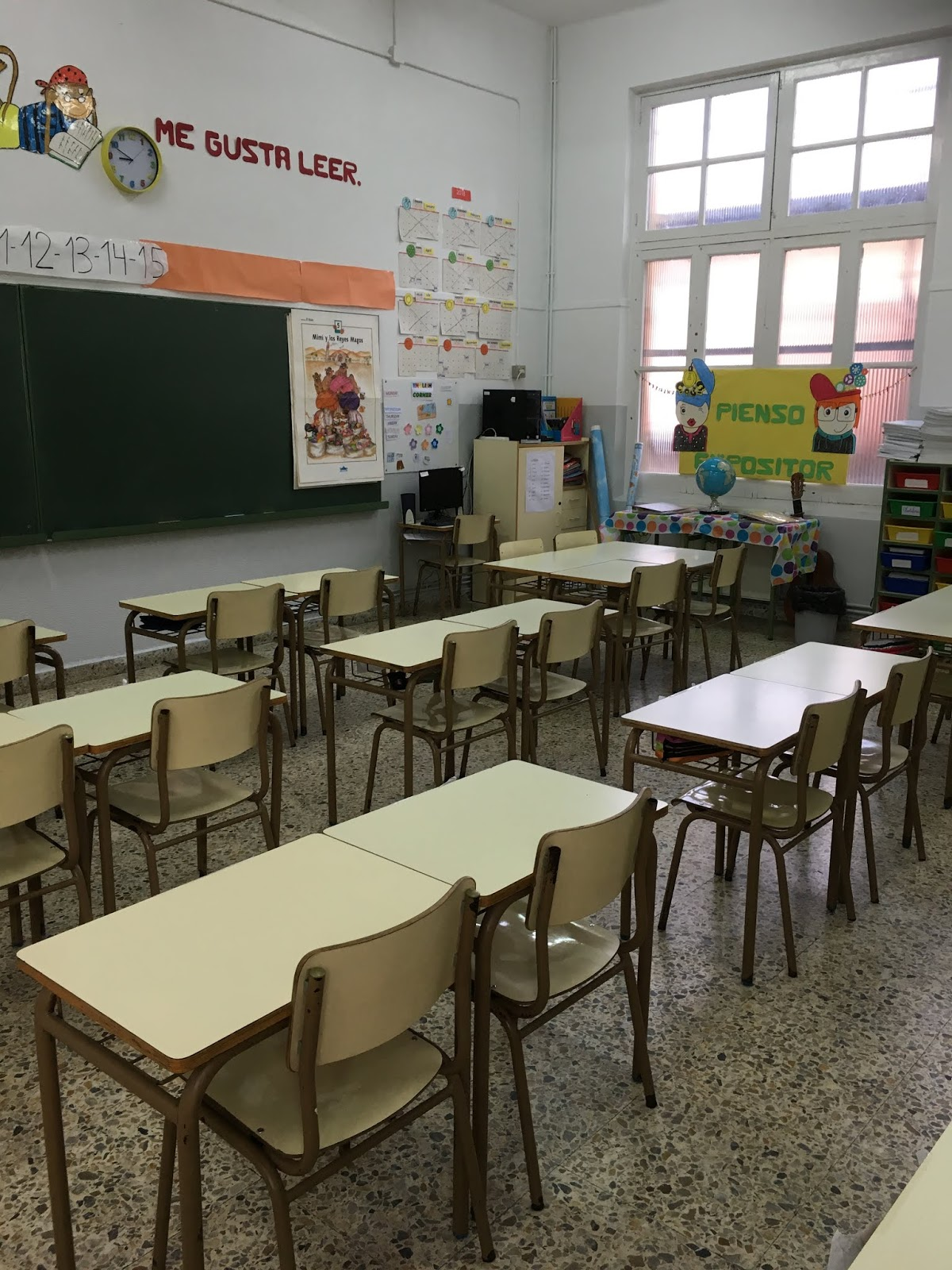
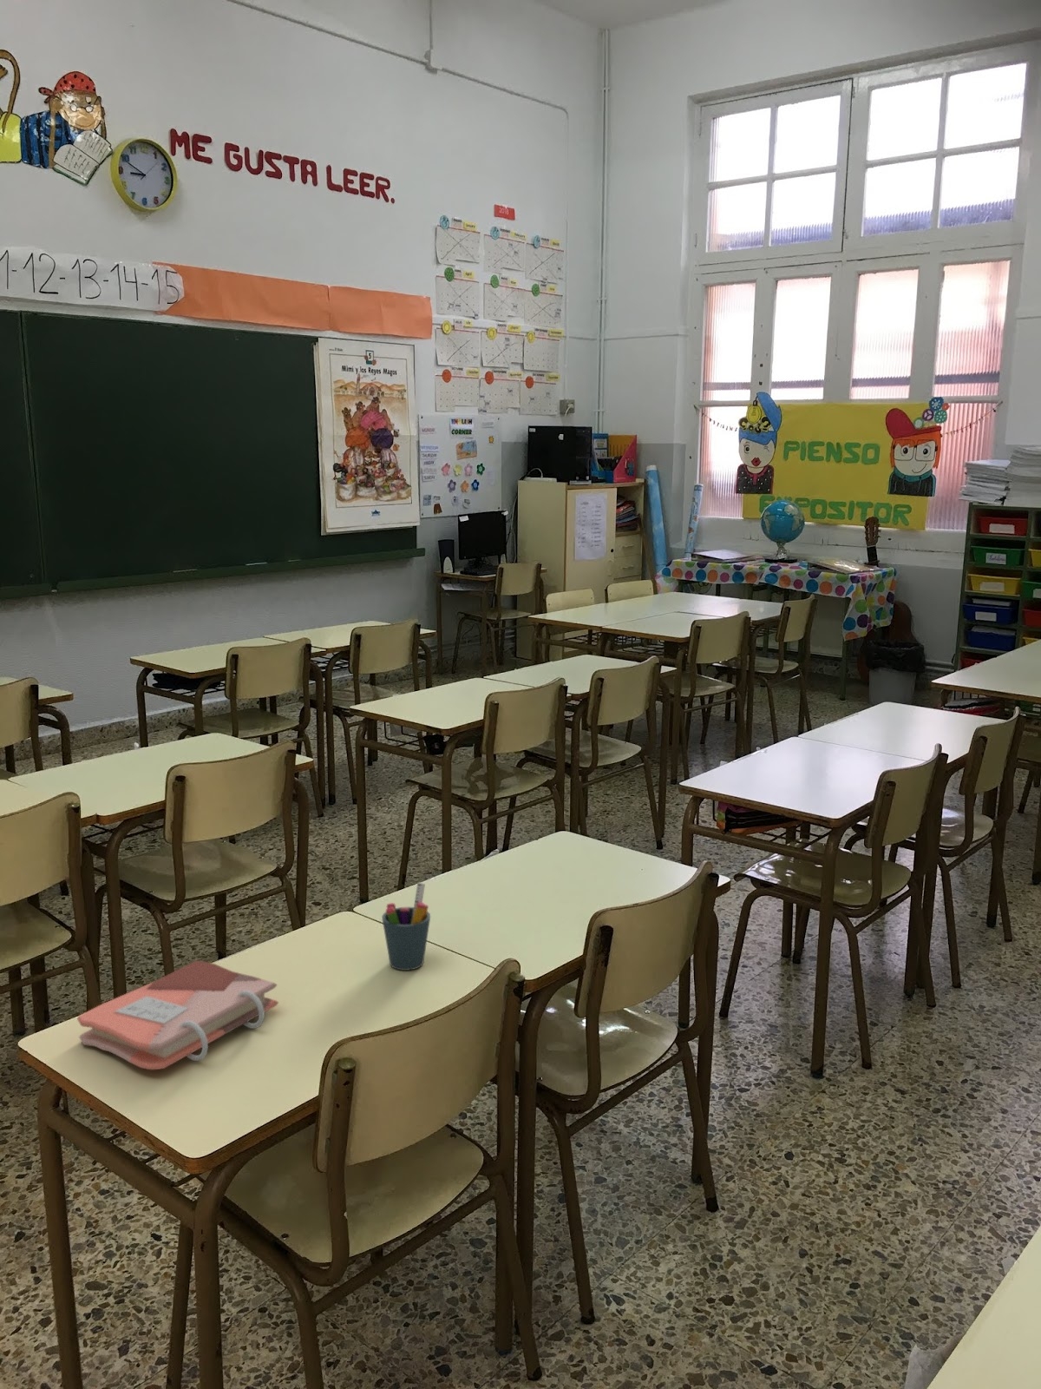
+ phonebook [77,959,279,1071]
+ pen holder [381,882,431,971]
